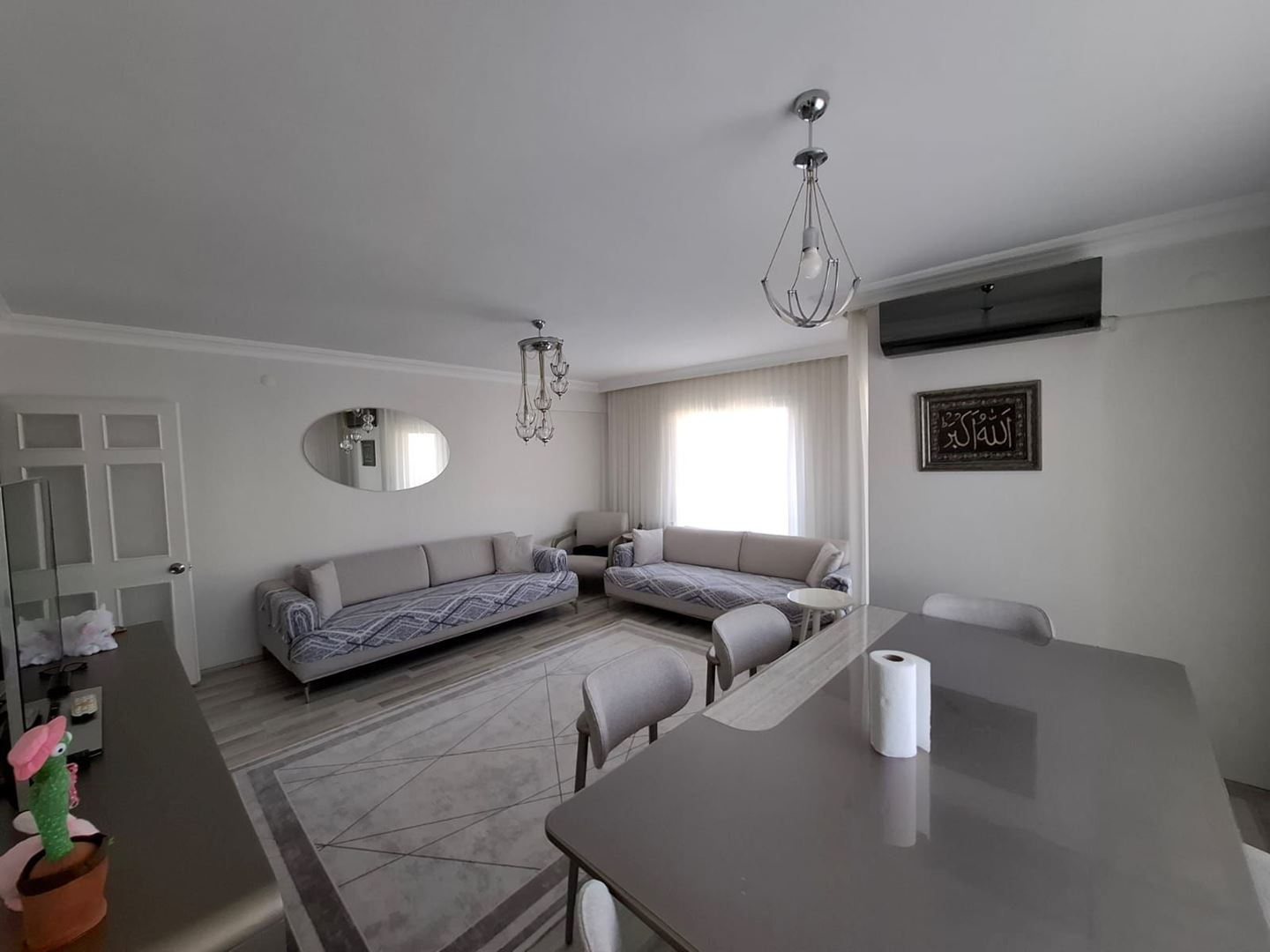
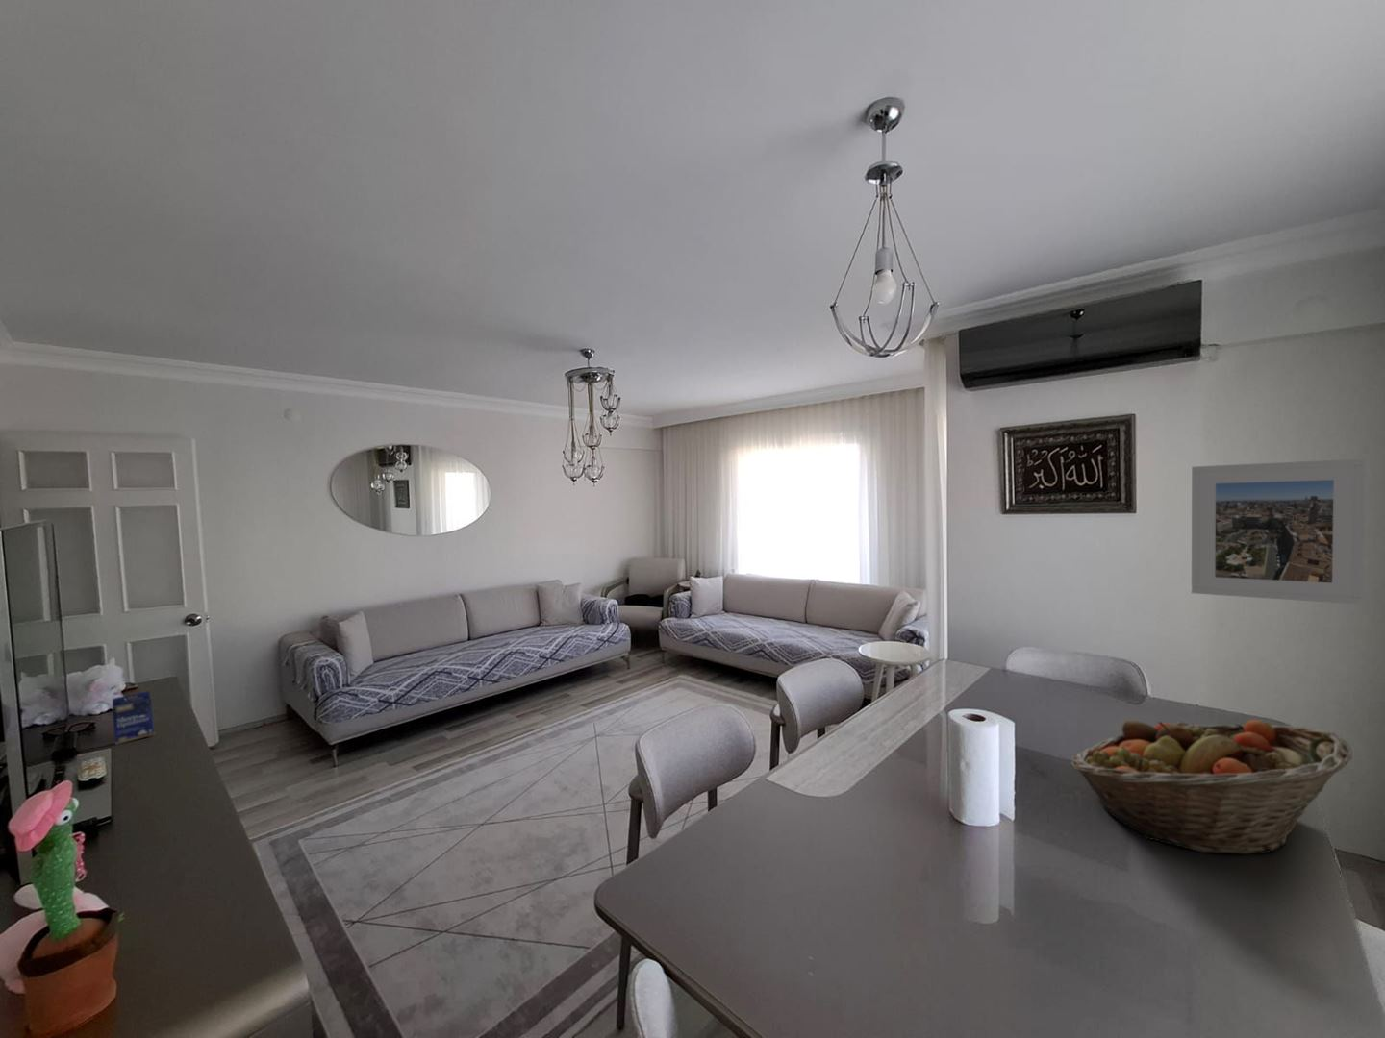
+ small box [110,690,155,746]
+ fruit basket [1070,719,1353,856]
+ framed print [1190,458,1366,605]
